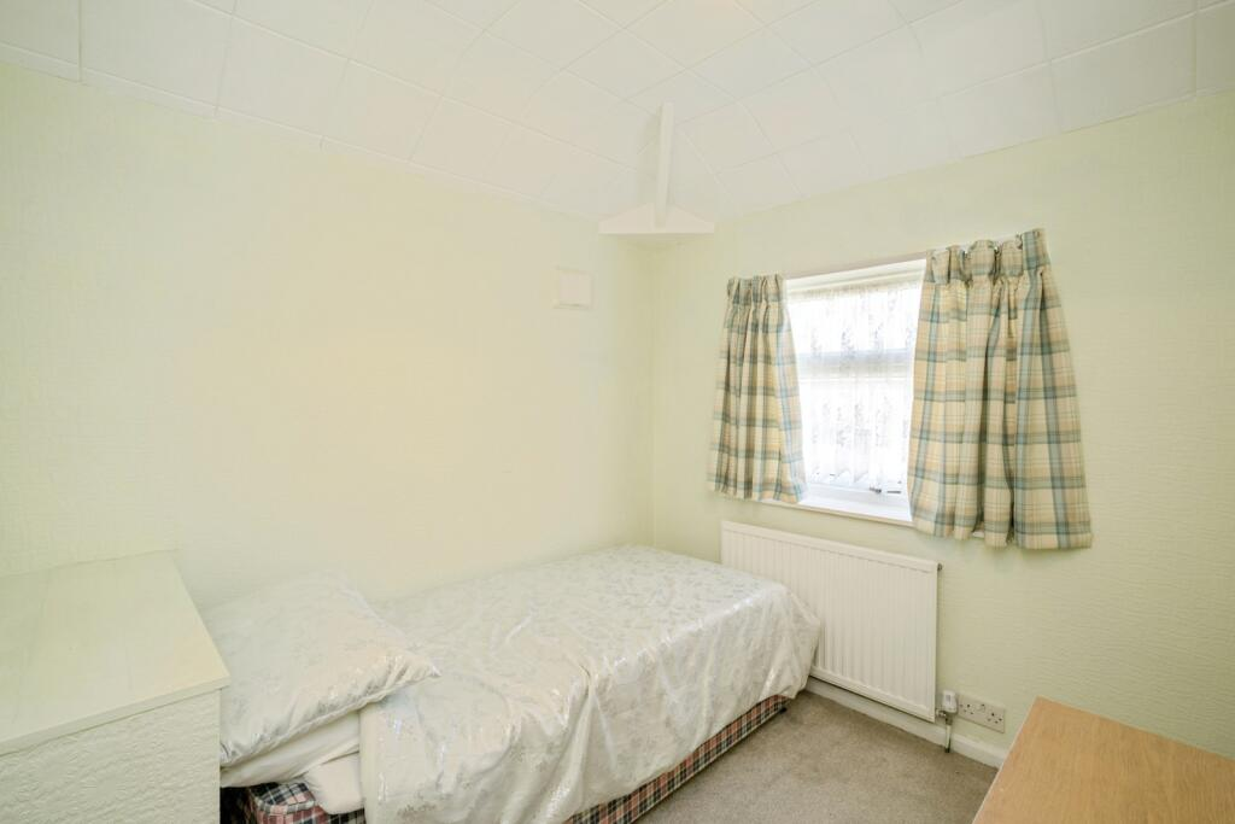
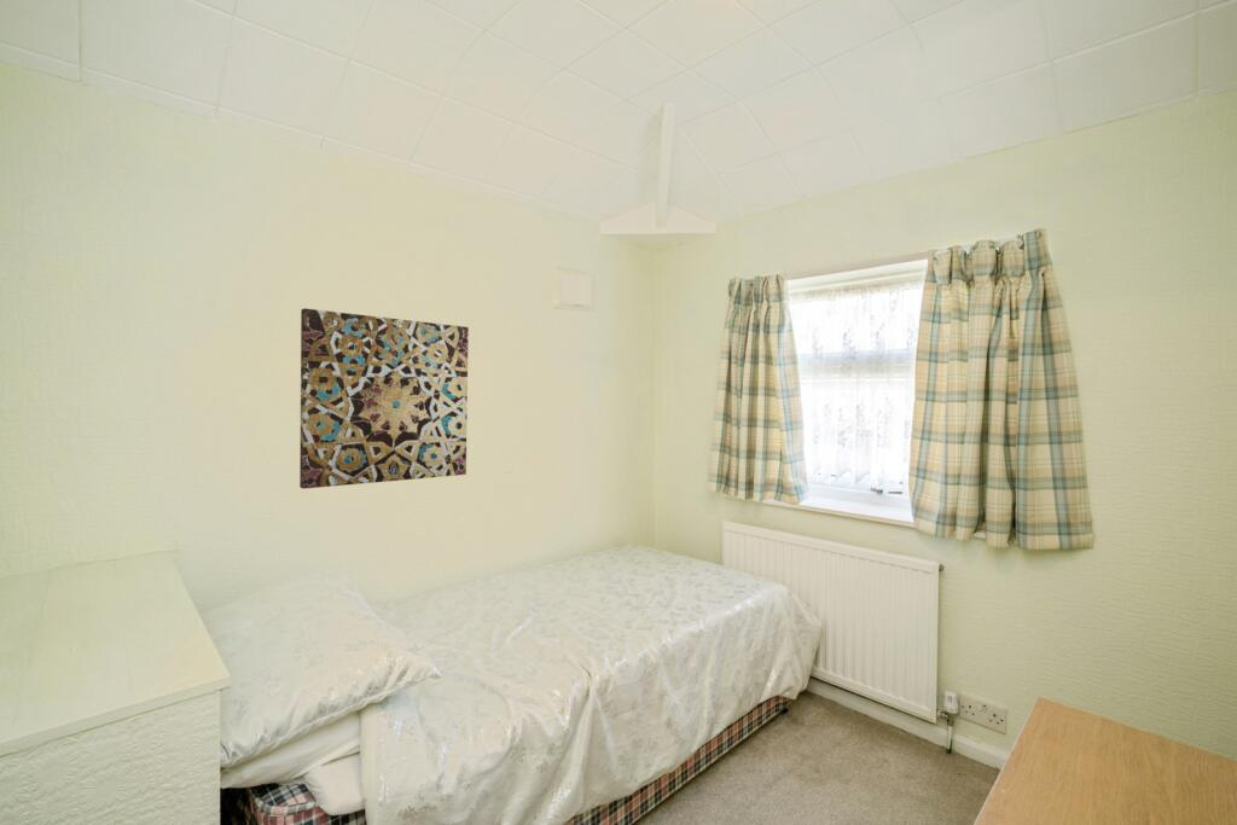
+ wall art [298,307,470,490]
